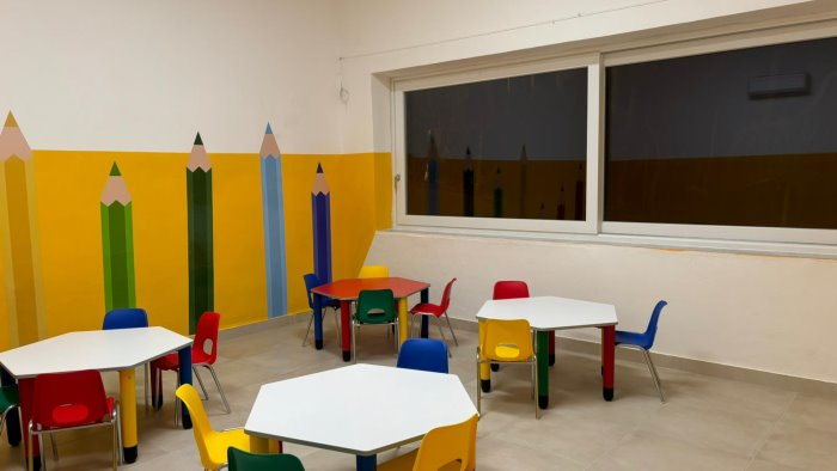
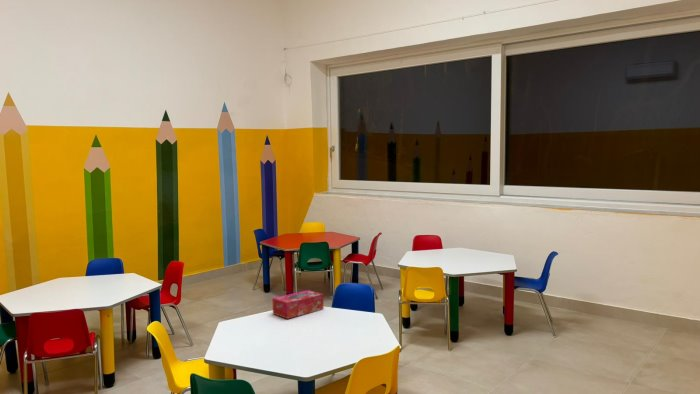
+ tissue box [271,289,325,320]
